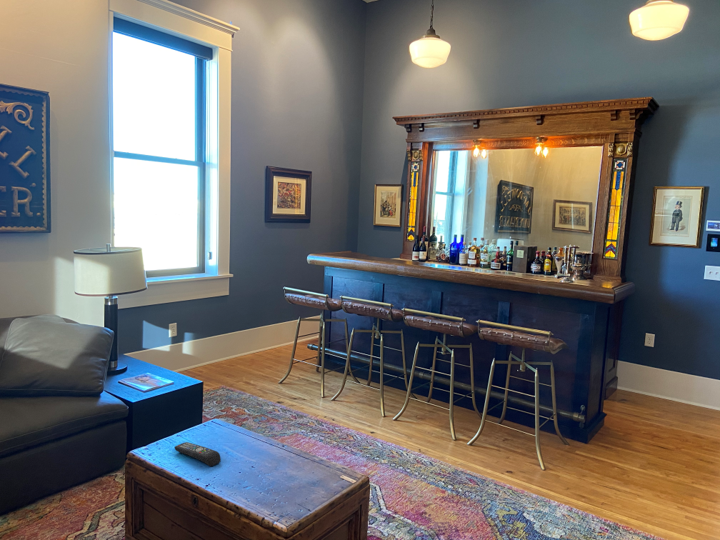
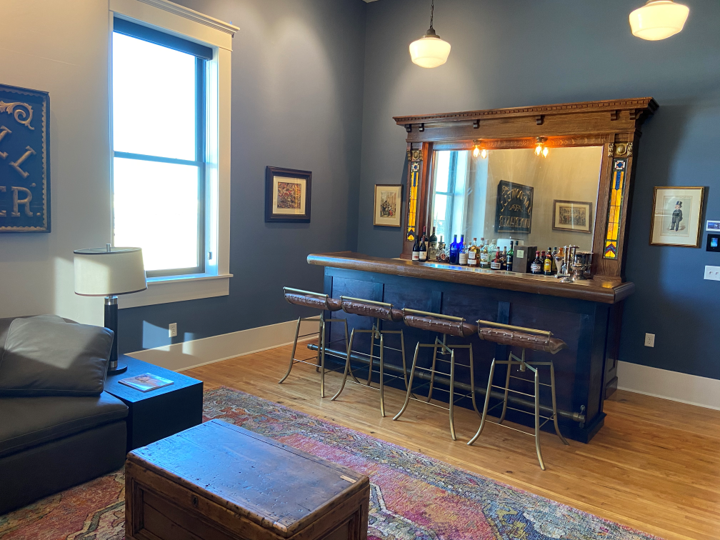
- remote control [174,441,222,467]
